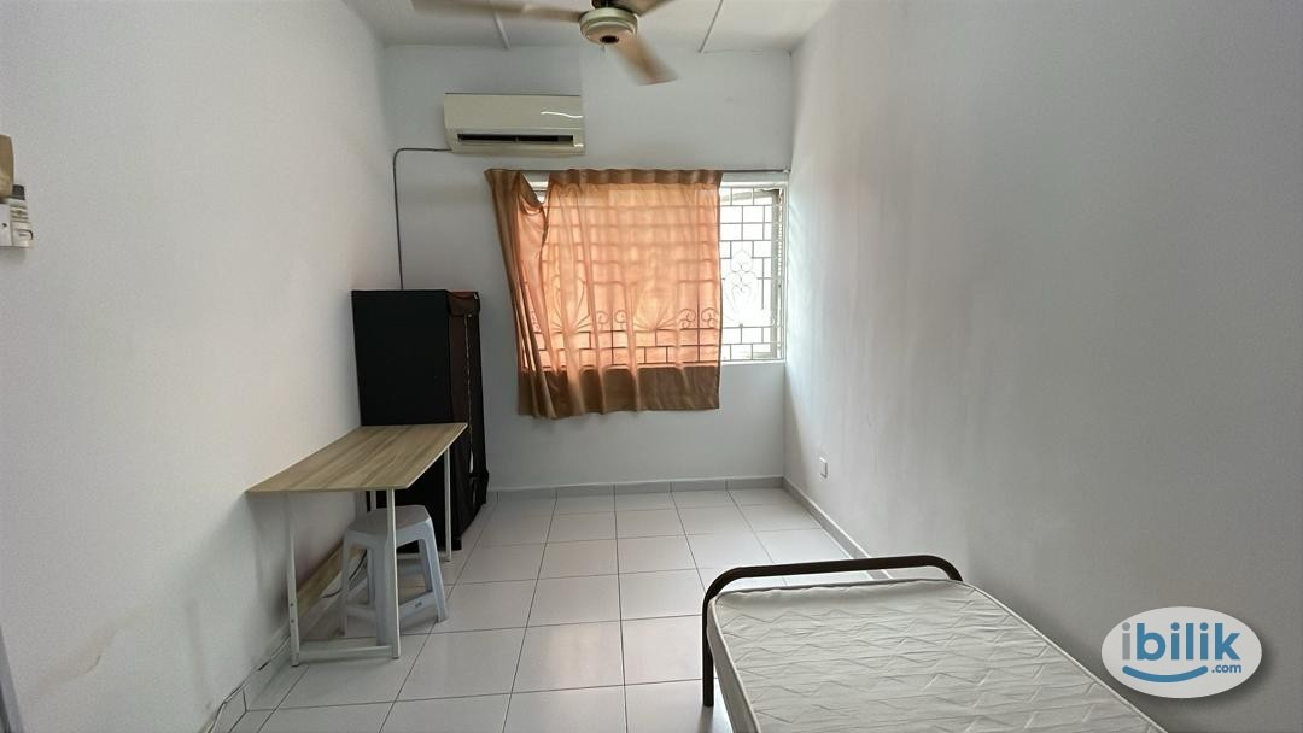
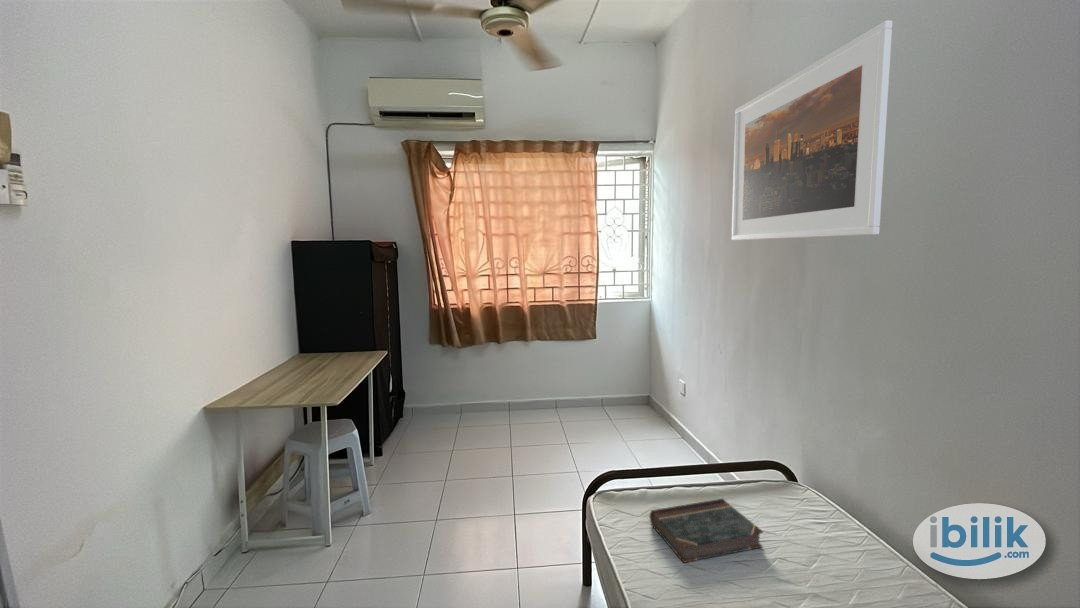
+ book [649,498,764,564]
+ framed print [731,19,894,241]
